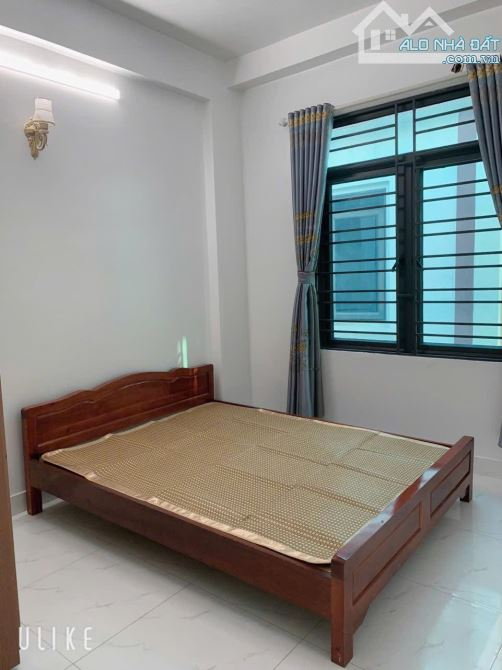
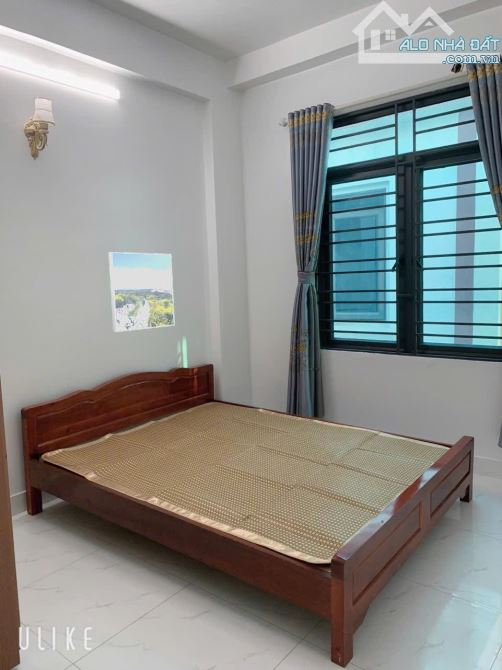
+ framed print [108,251,176,333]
